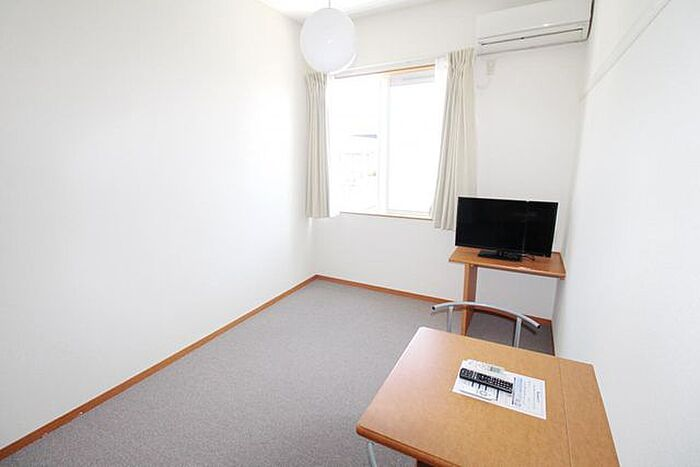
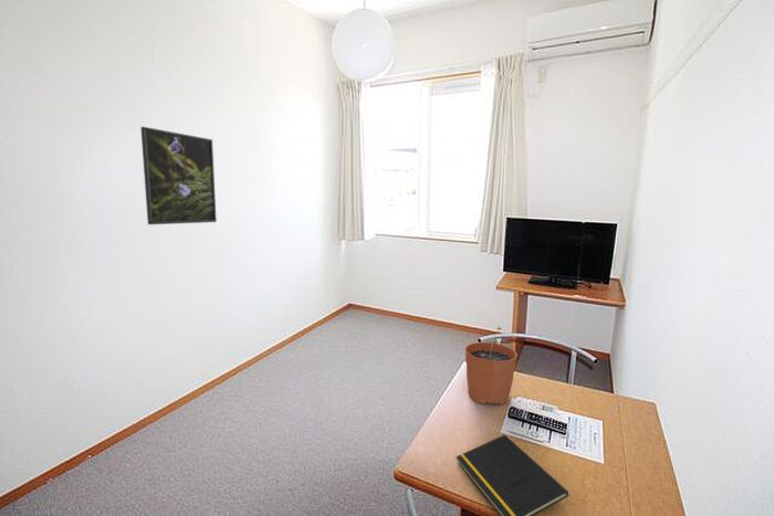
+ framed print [139,126,218,225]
+ notepad [454,433,569,516]
+ plant pot [464,326,519,406]
